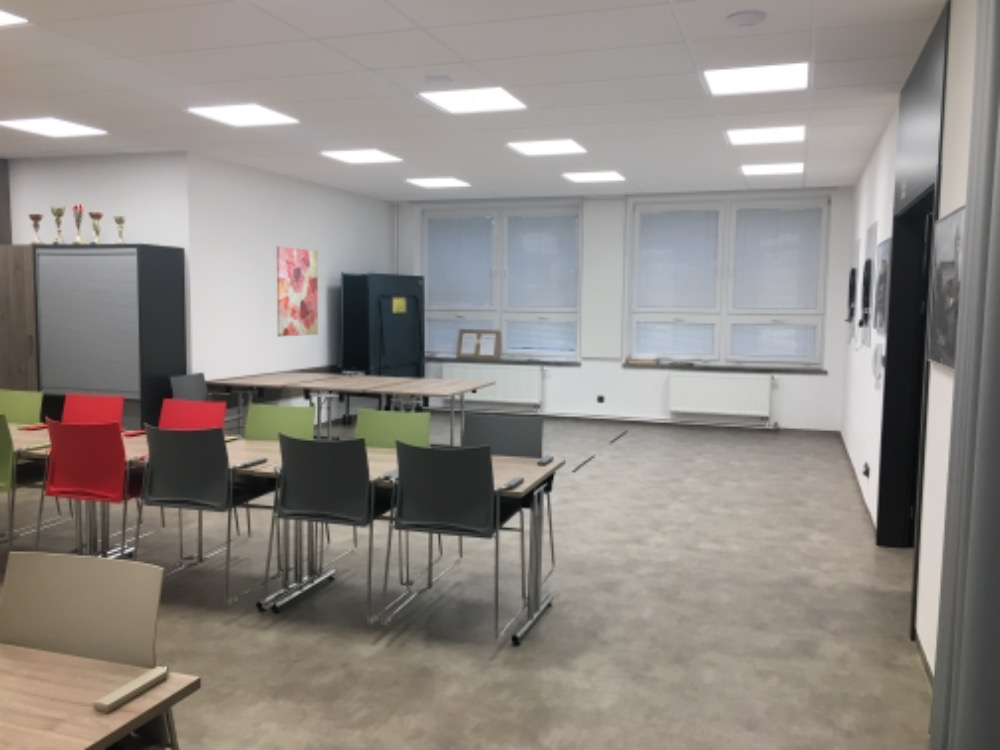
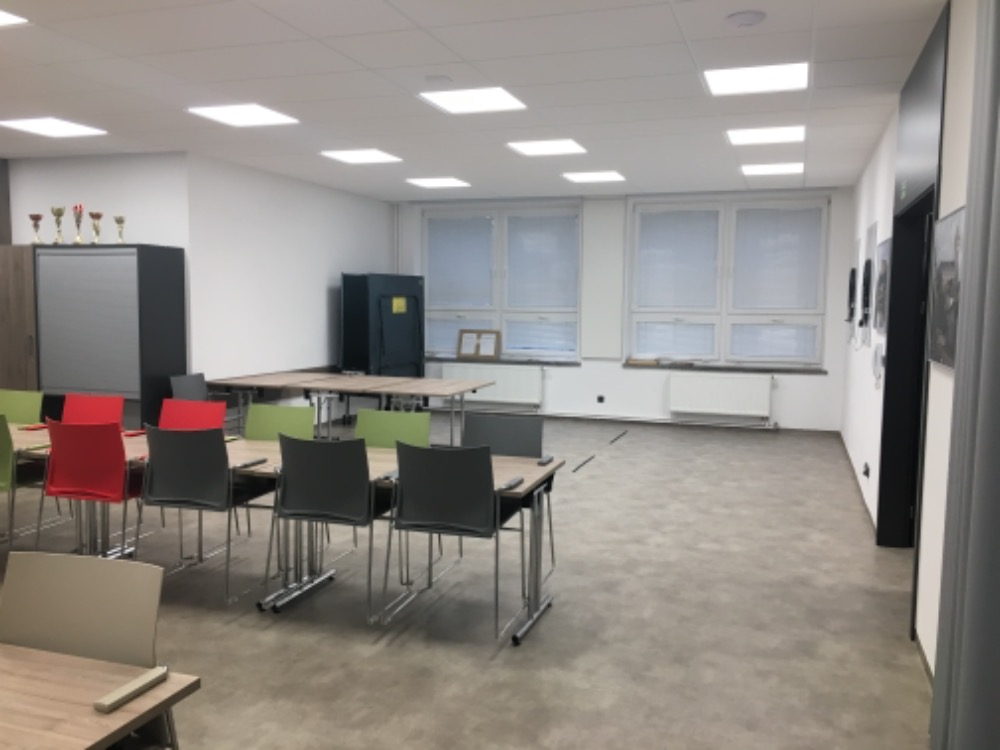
- wall art [276,245,319,337]
